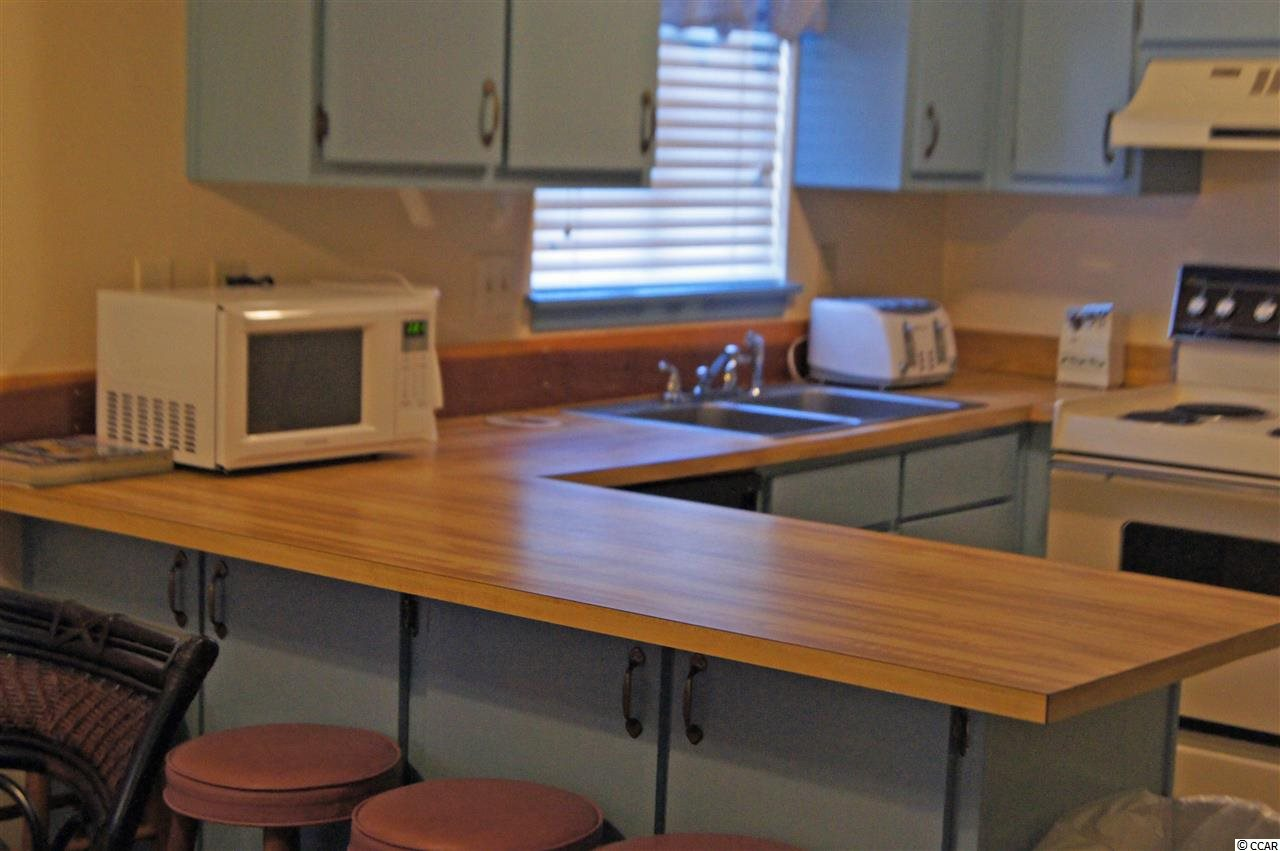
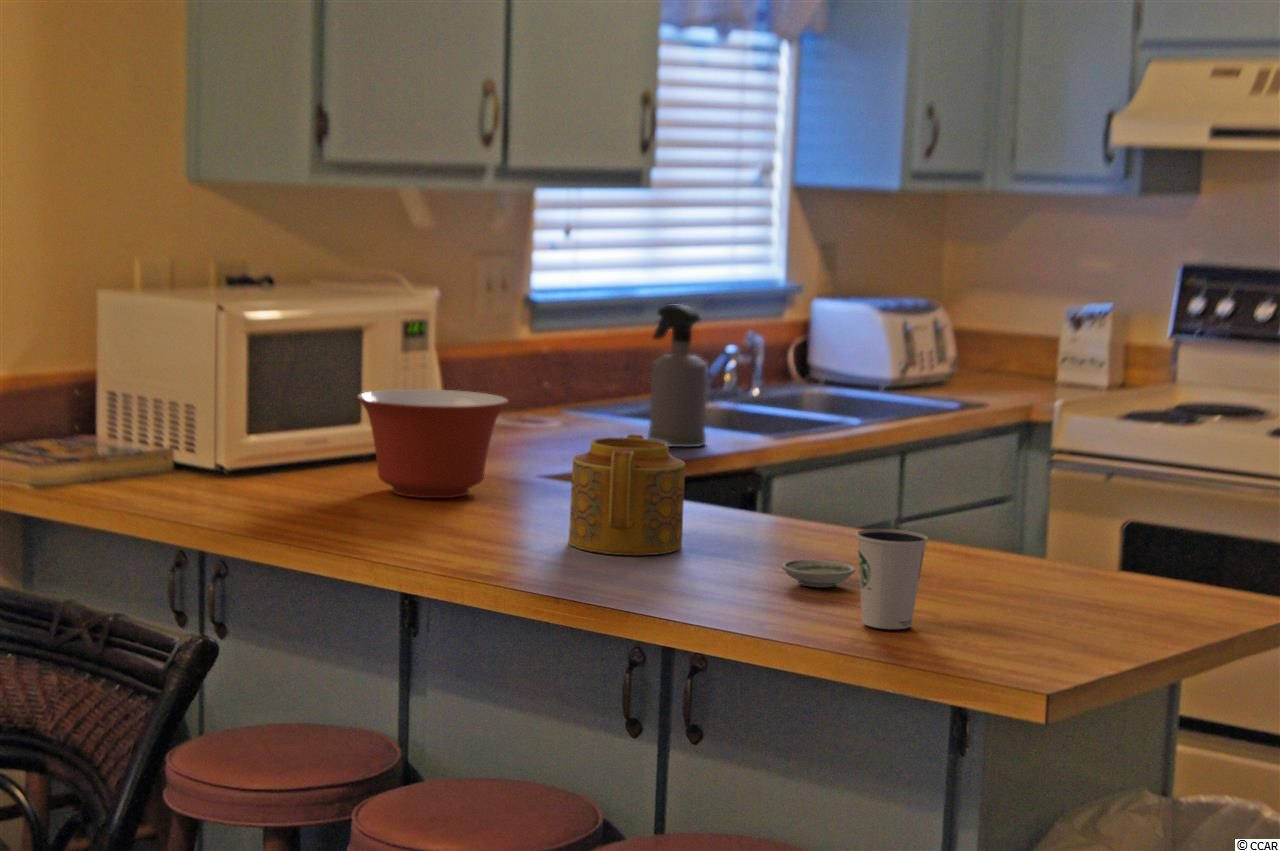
+ spray bottle [647,304,709,448]
+ saucer [781,559,856,588]
+ dixie cup [855,528,929,630]
+ teapot [568,433,686,556]
+ mixing bowl [356,388,510,499]
